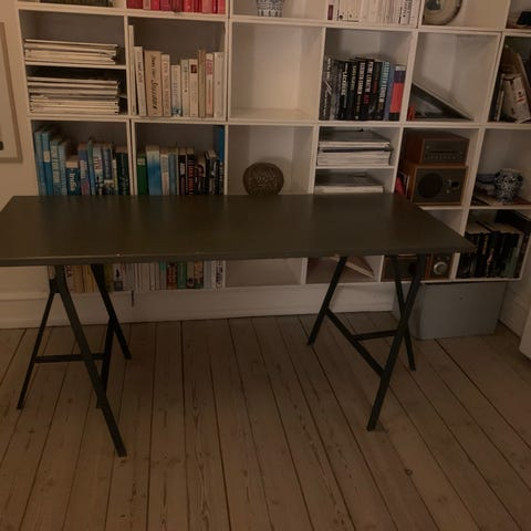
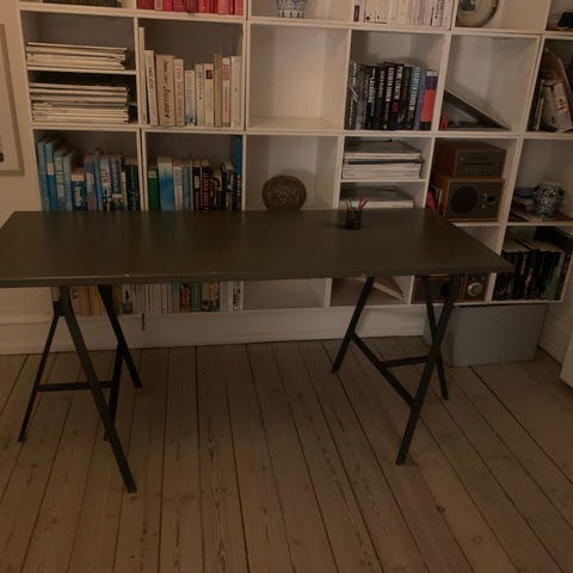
+ pen holder [344,193,369,230]
